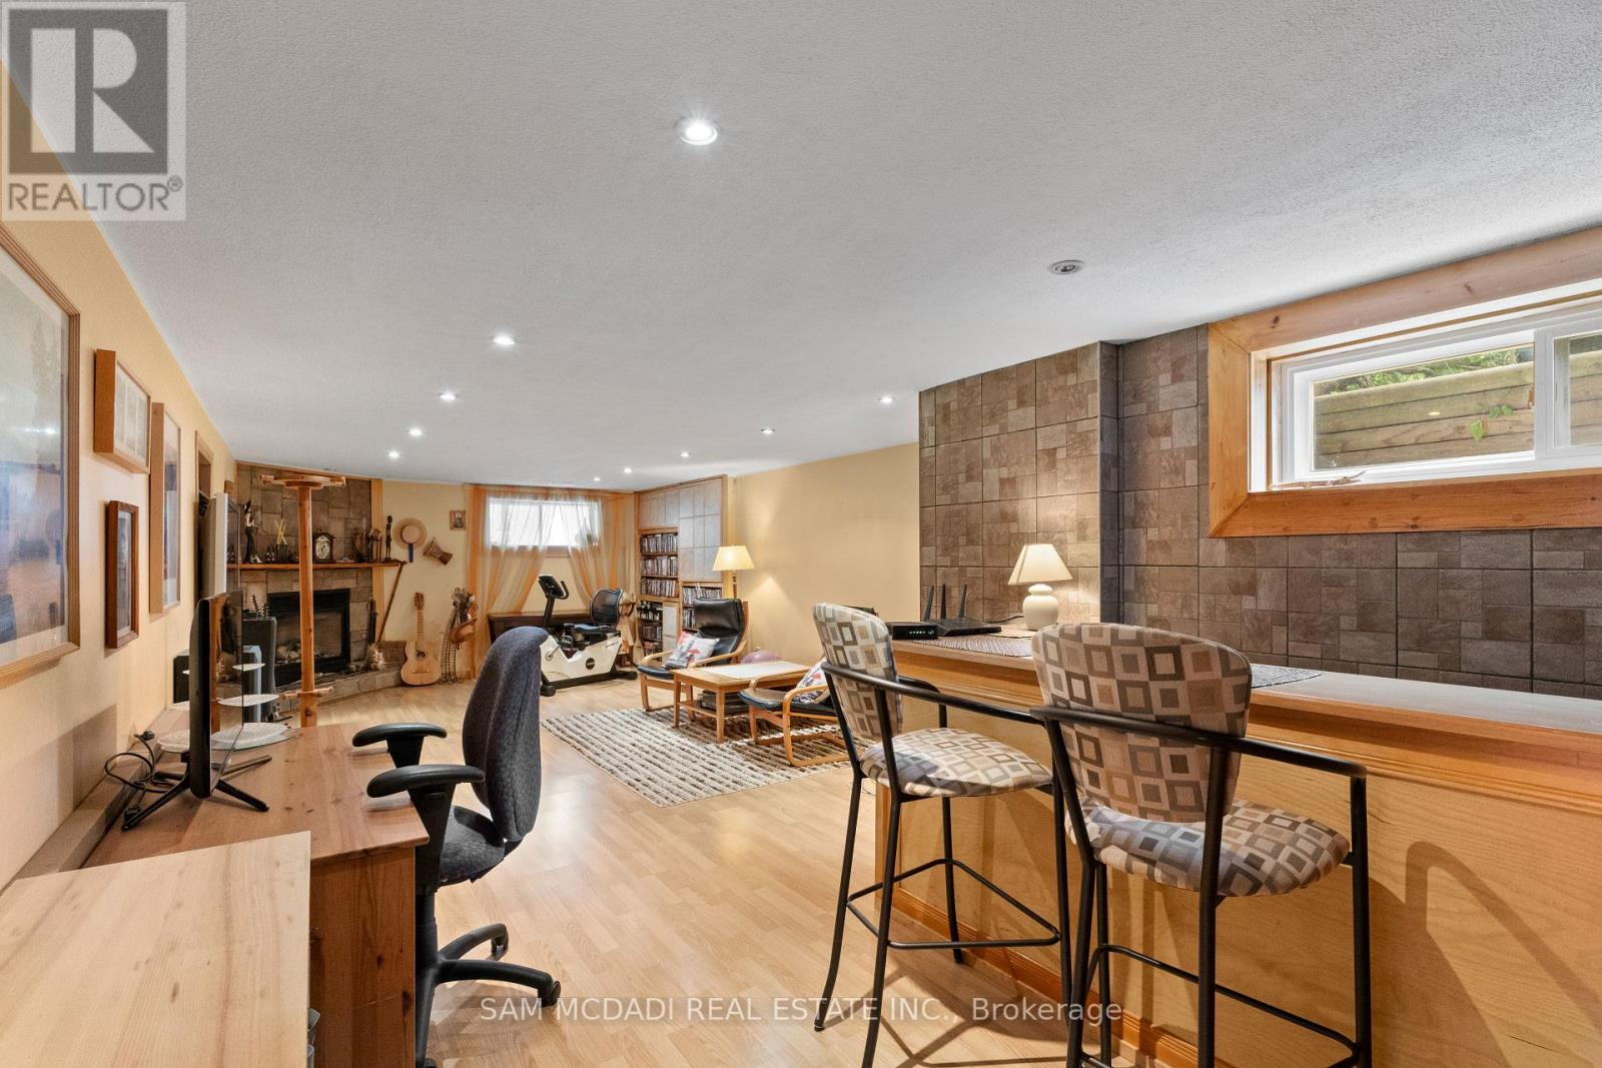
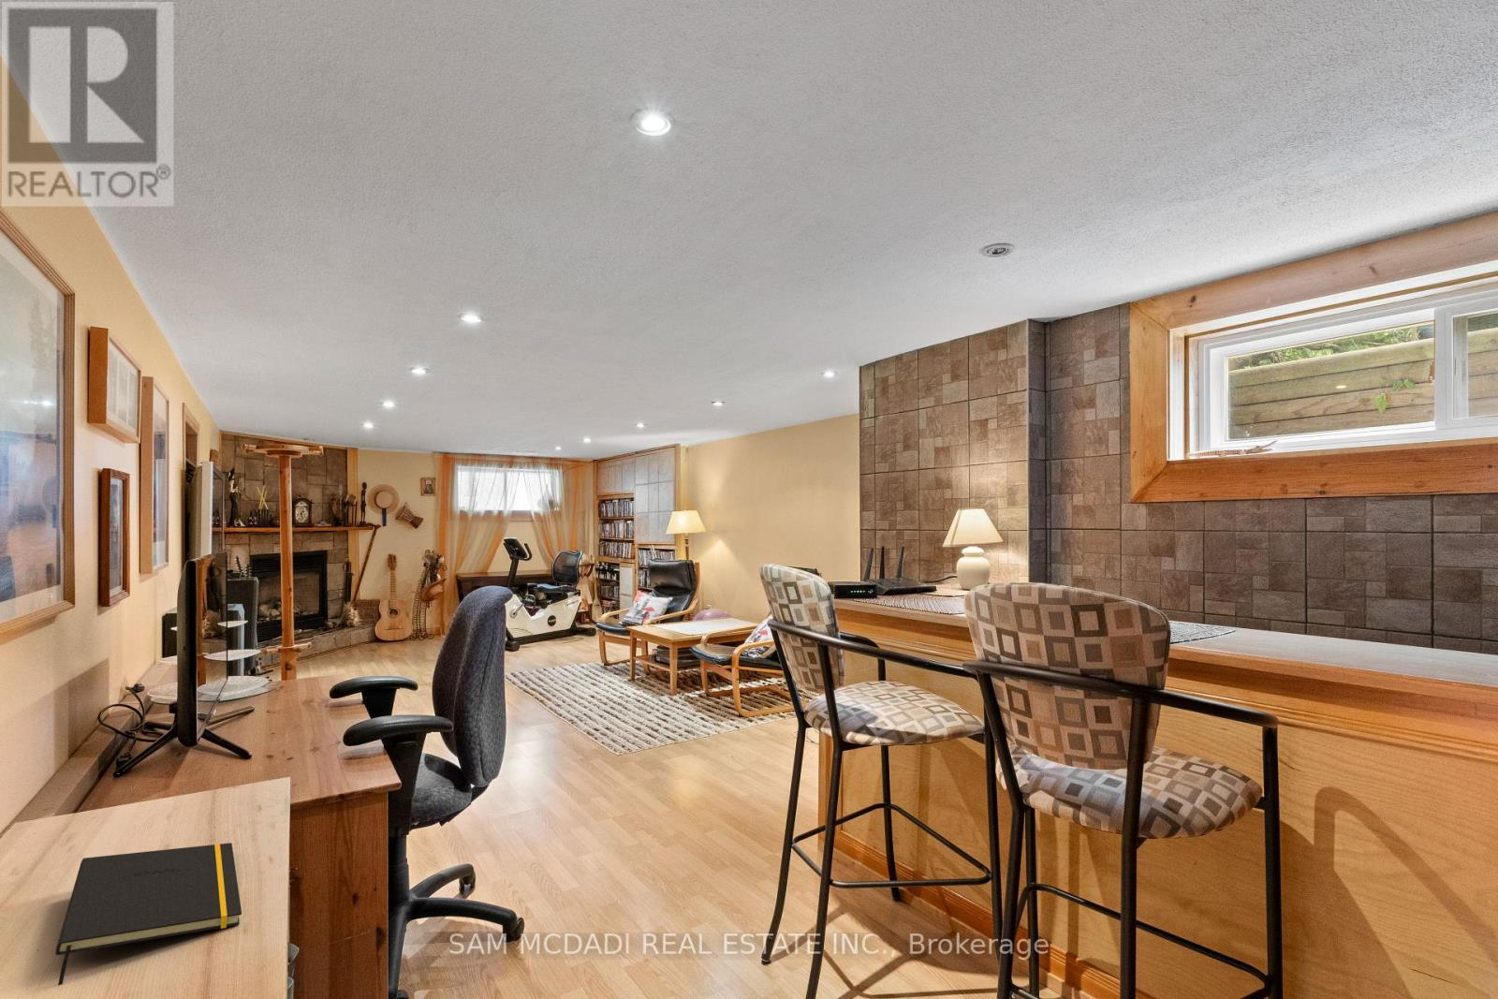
+ notepad [55,842,243,986]
